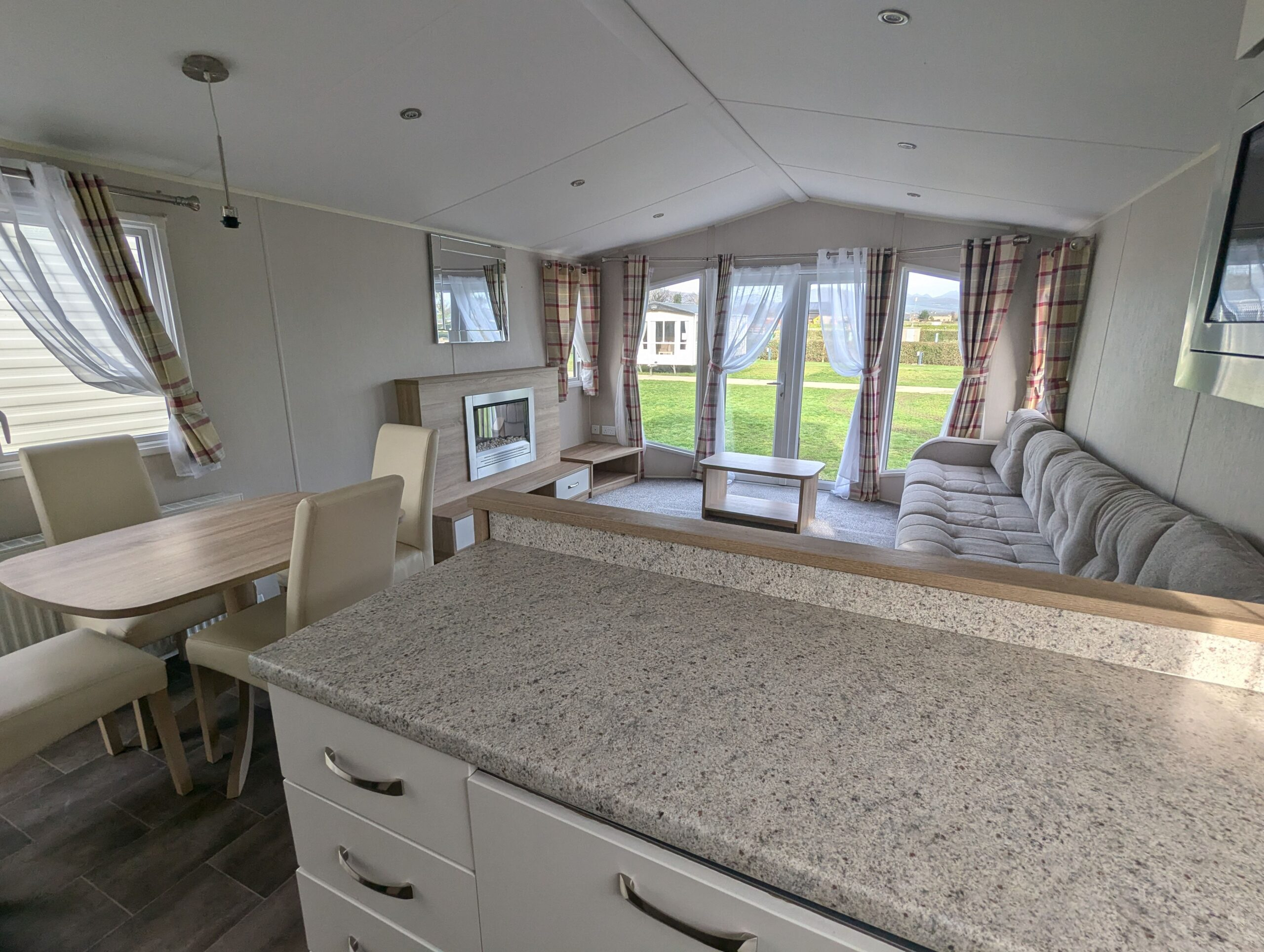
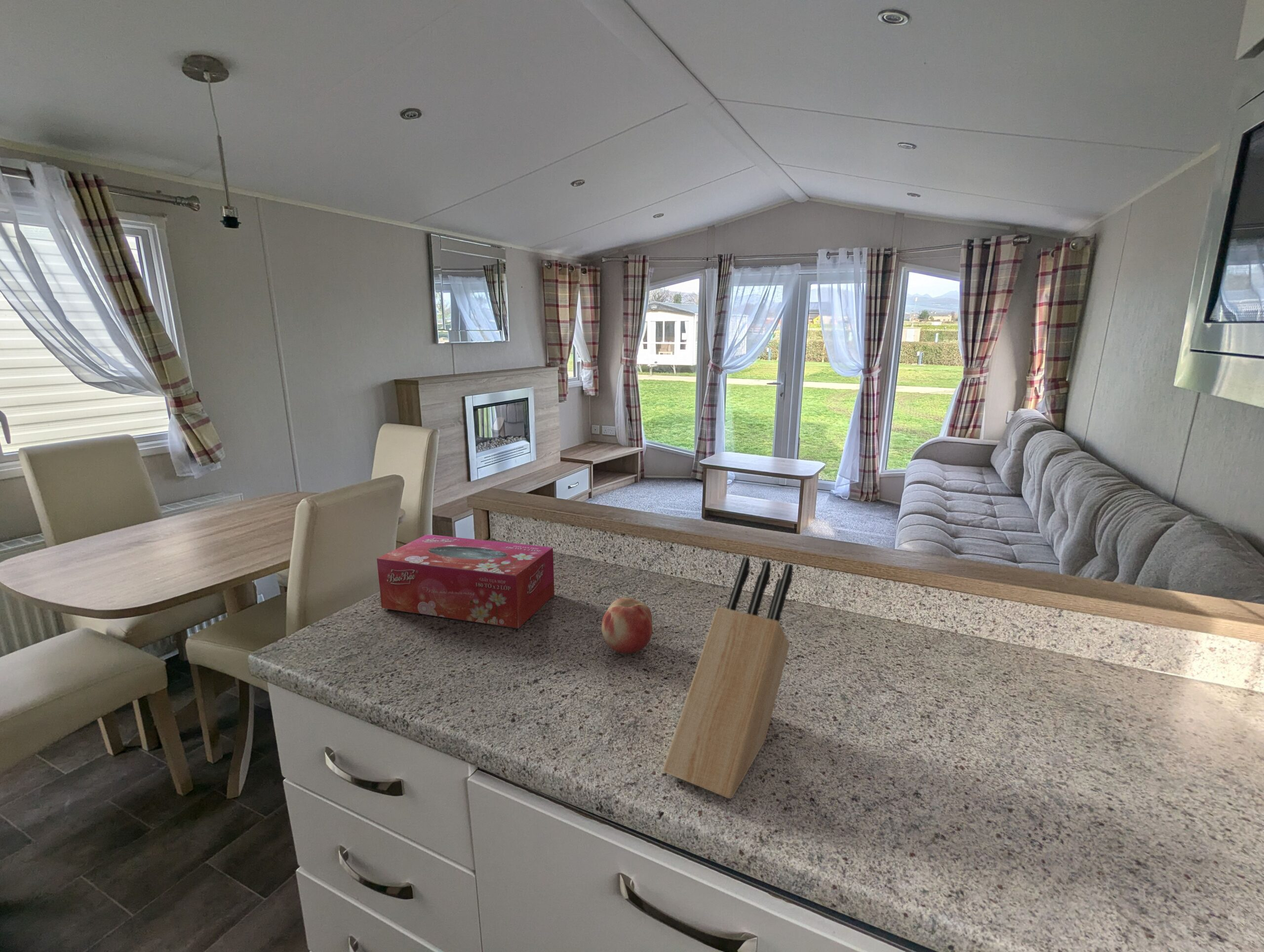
+ knife block [662,556,793,799]
+ fruit [601,597,653,654]
+ tissue box [376,534,555,629]
